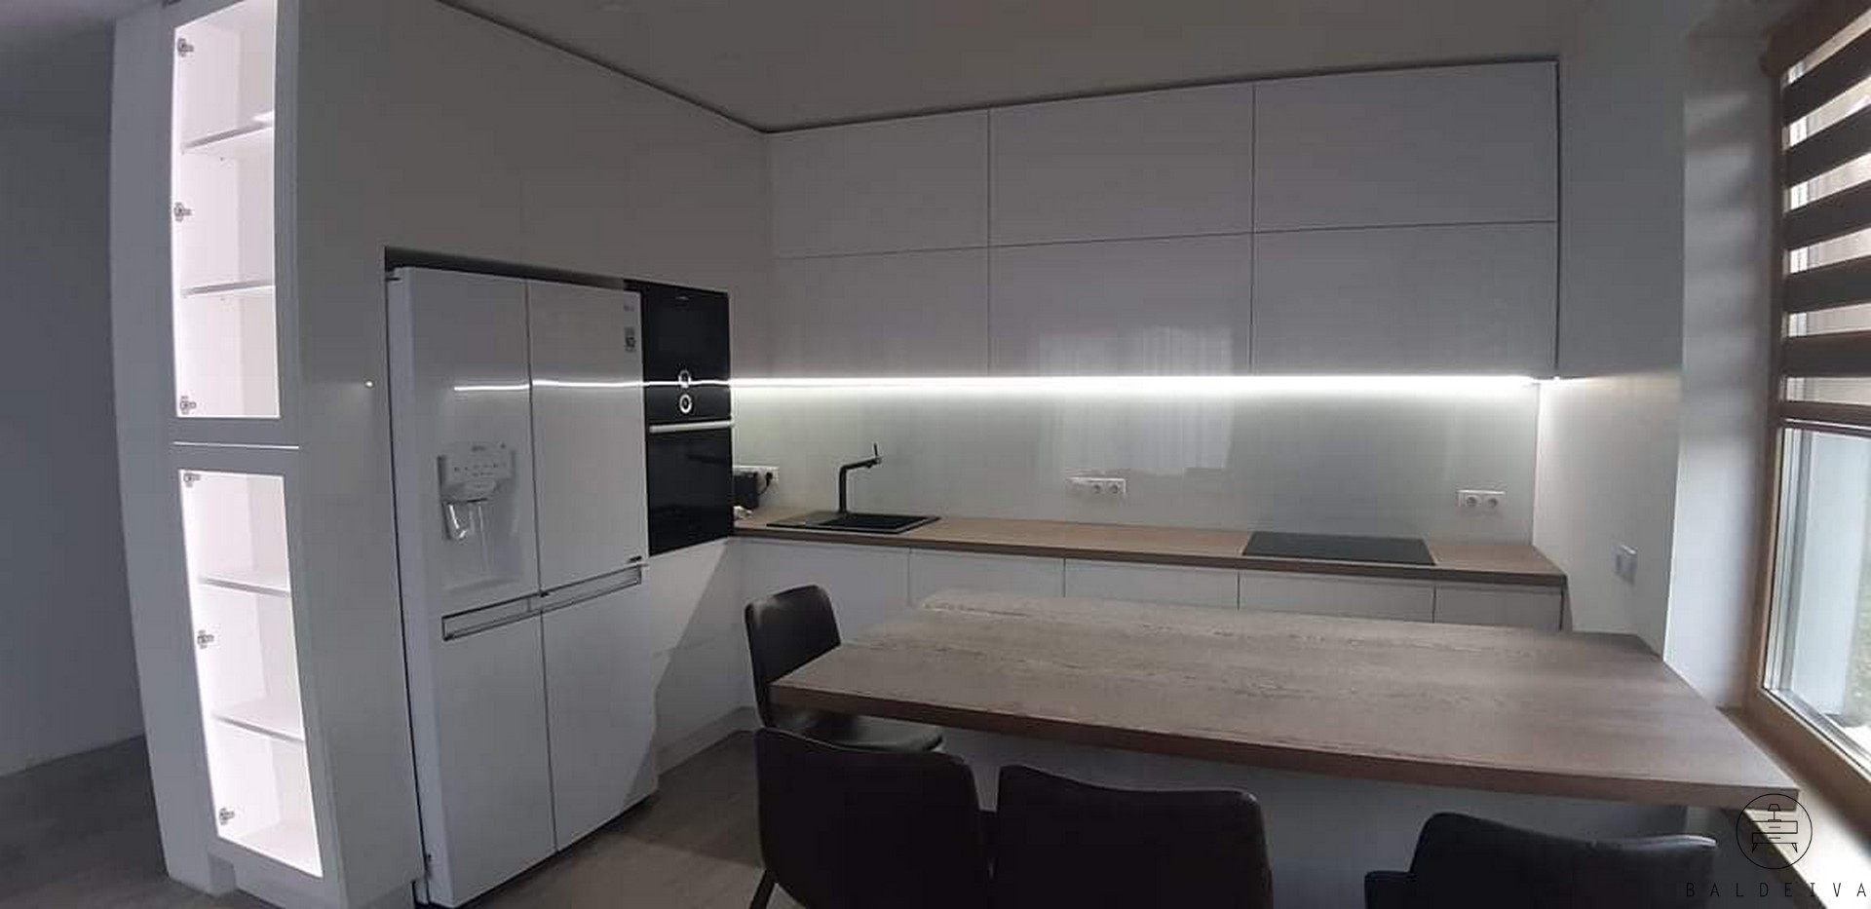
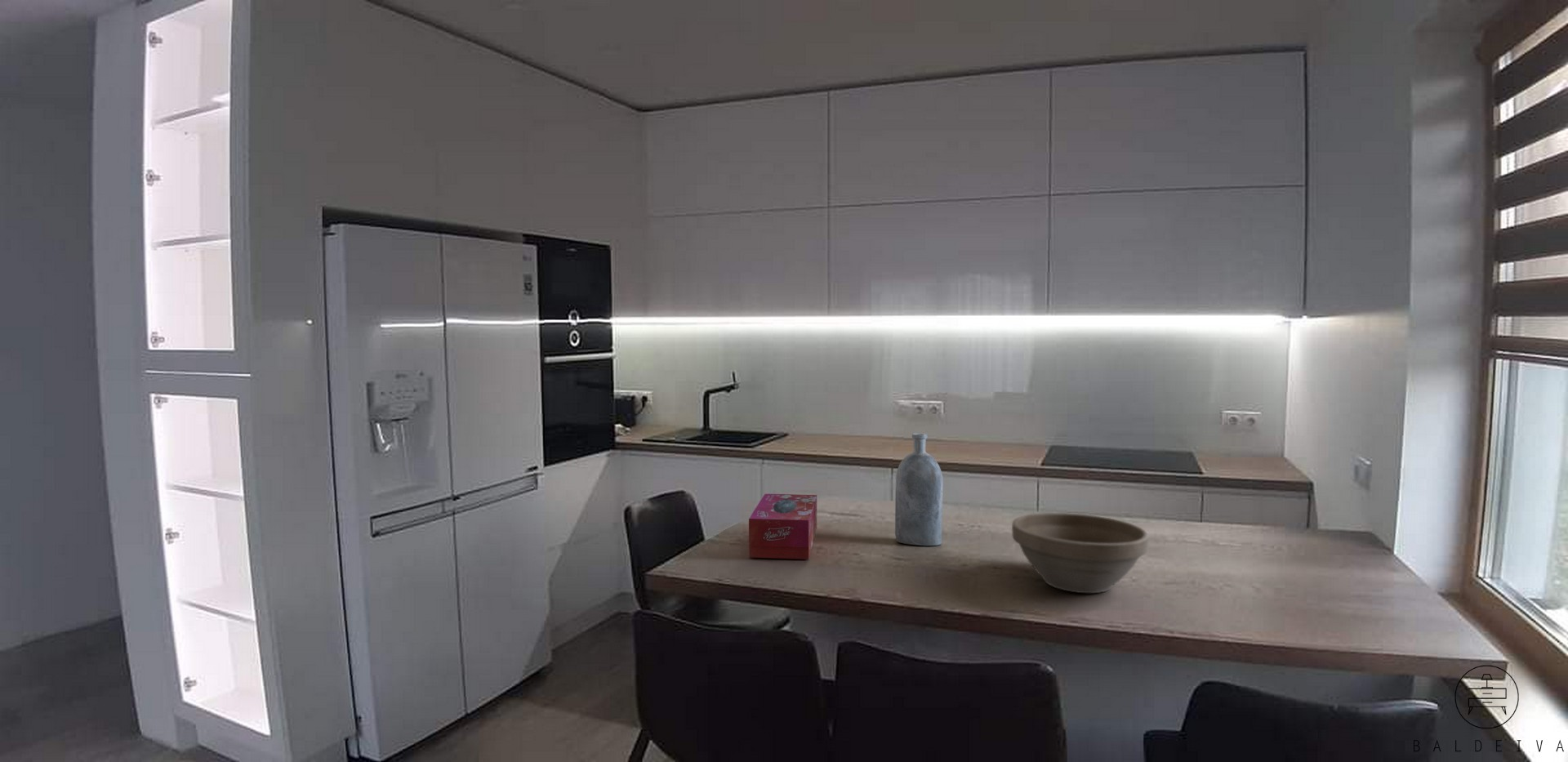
+ flower pot [1011,512,1149,594]
+ tissue box [748,493,817,560]
+ bottle [894,433,943,546]
